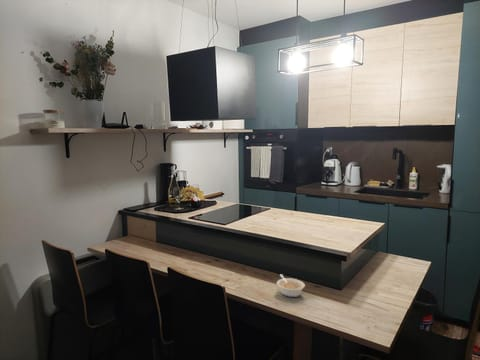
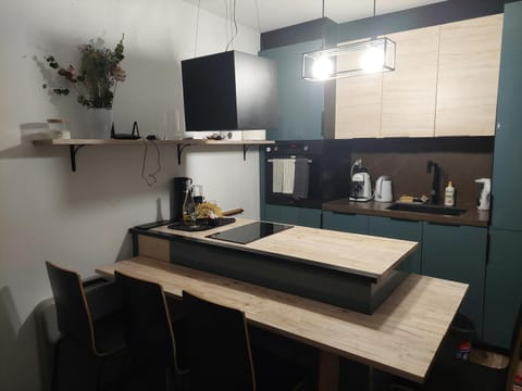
- legume [276,273,306,298]
